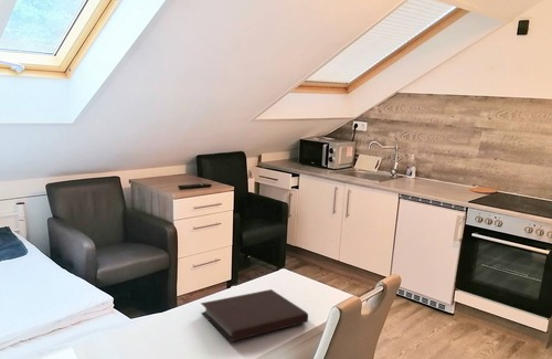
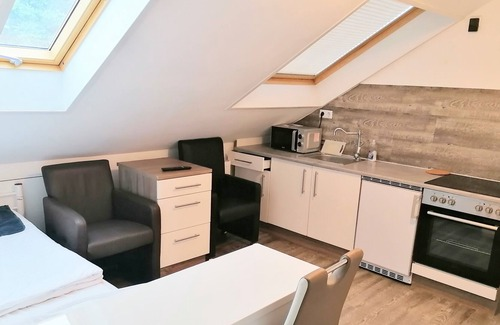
- notebook [200,288,309,342]
